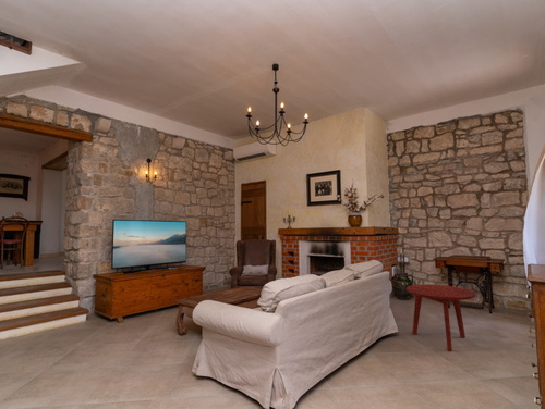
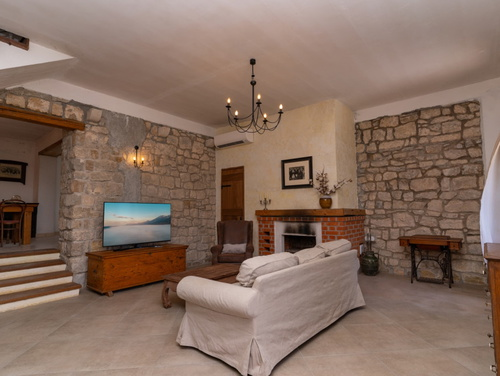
- side table [405,284,476,352]
